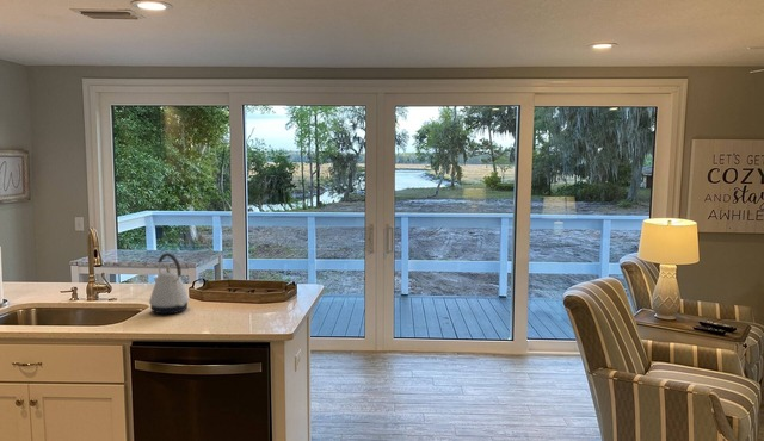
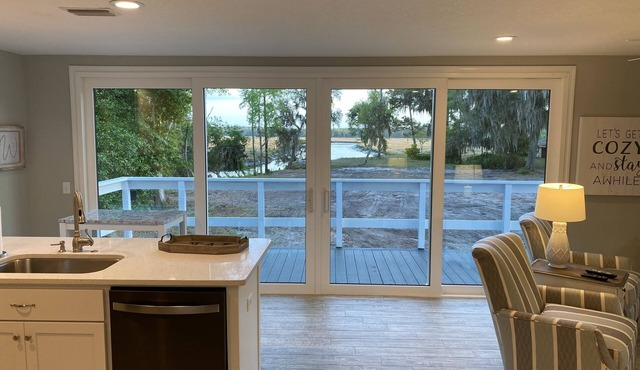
- kettle [148,251,190,315]
